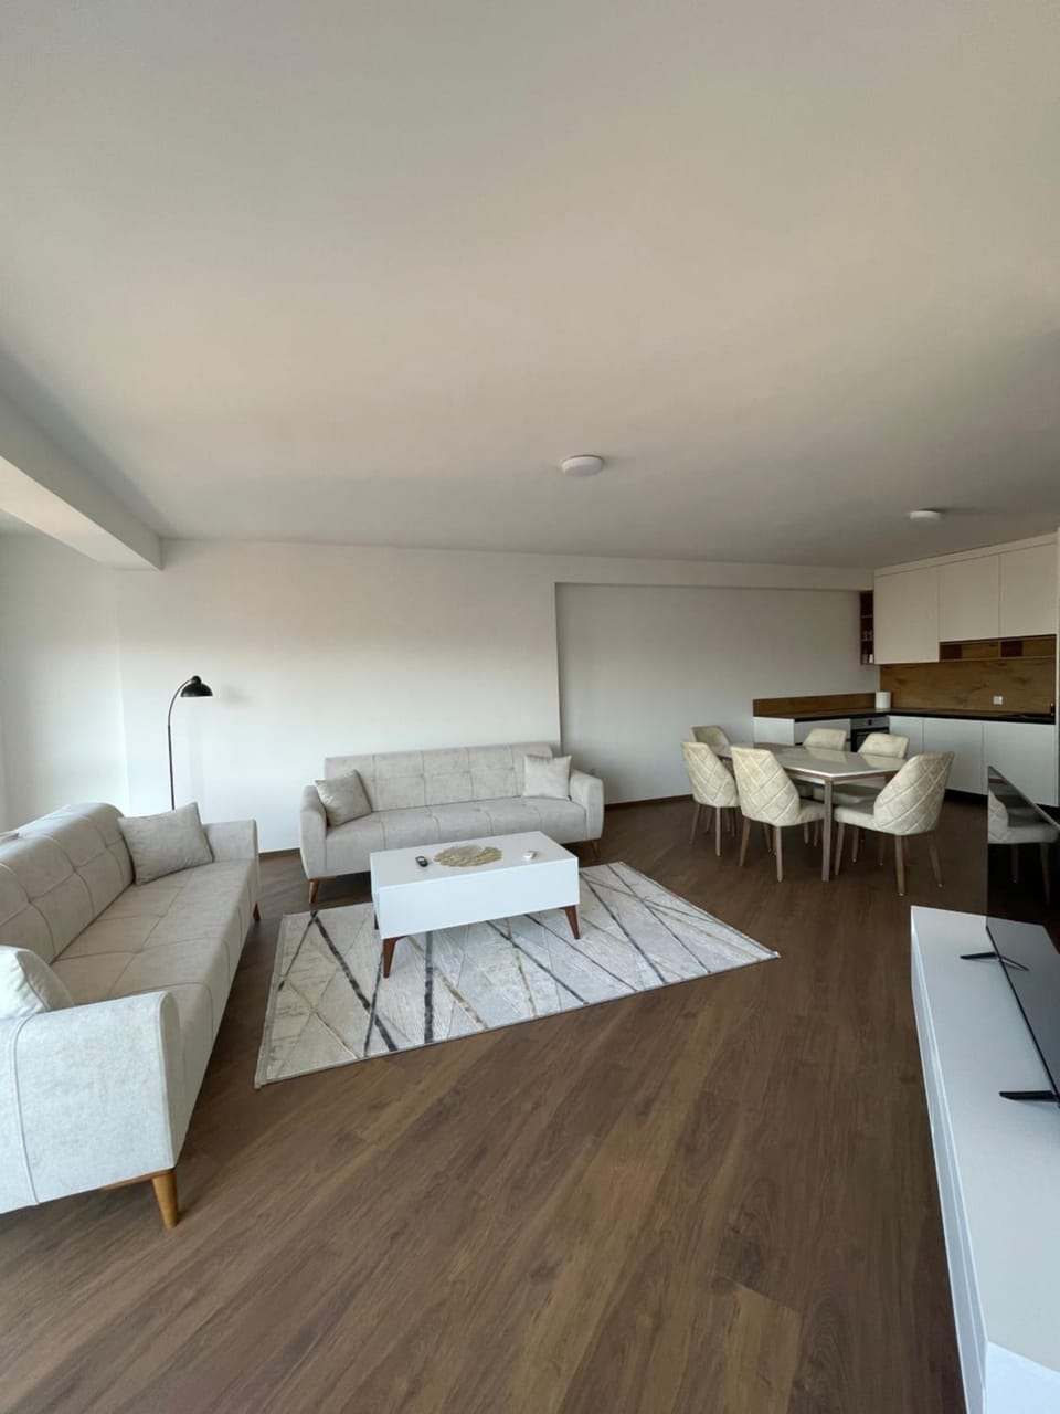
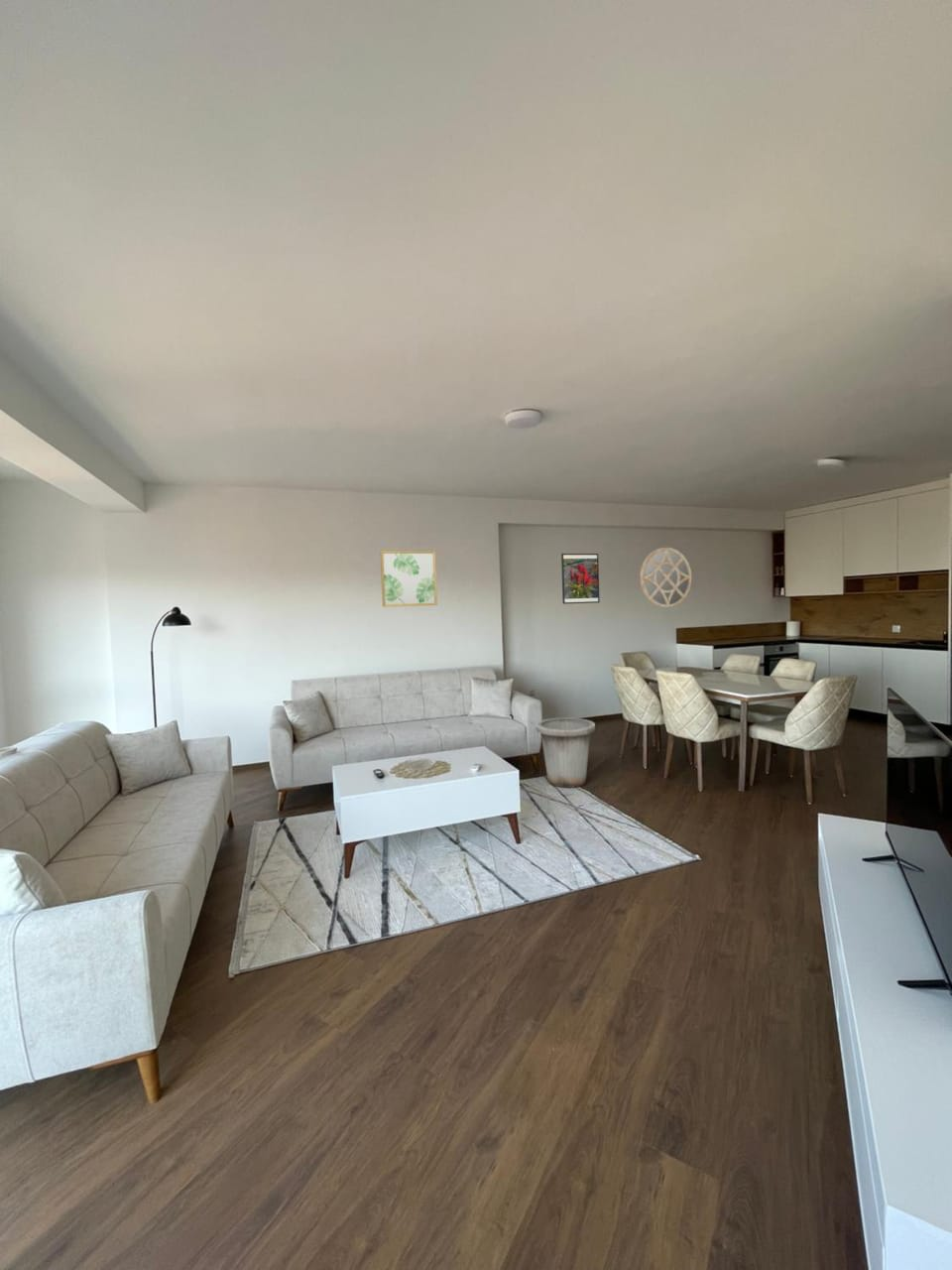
+ wall art [380,550,438,608]
+ trash can [535,717,596,789]
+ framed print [560,553,601,605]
+ home mirror [640,547,692,608]
